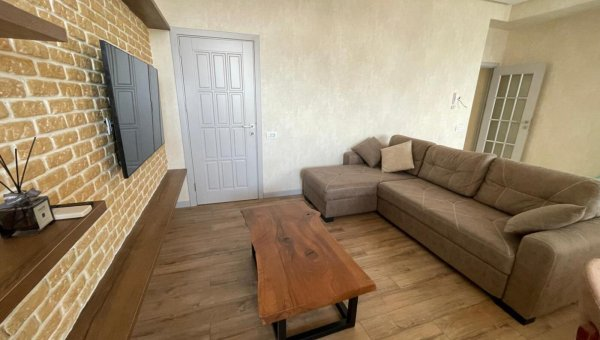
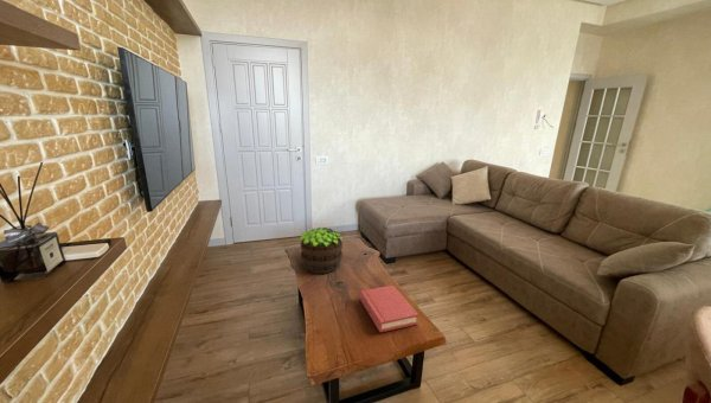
+ hardback book [359,284,419,333]
+ potted plant [299,226,344,275]
